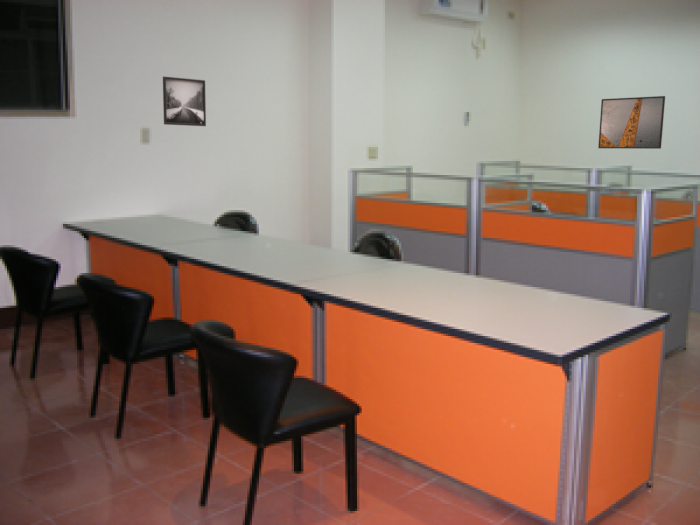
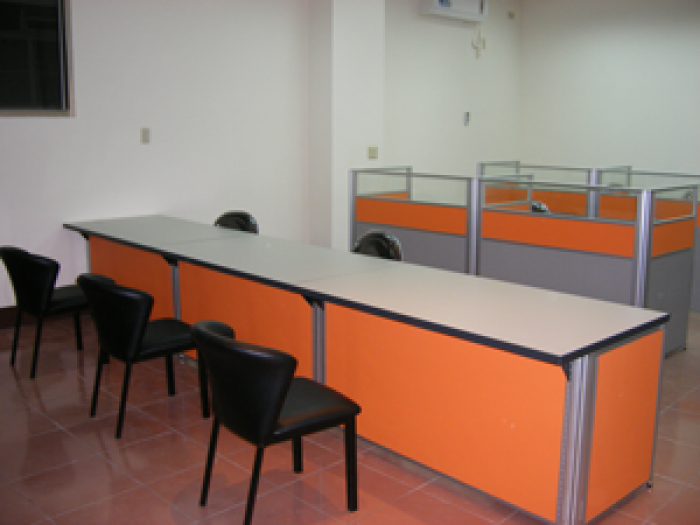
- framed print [162,75,207,127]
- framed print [597,95,666,150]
